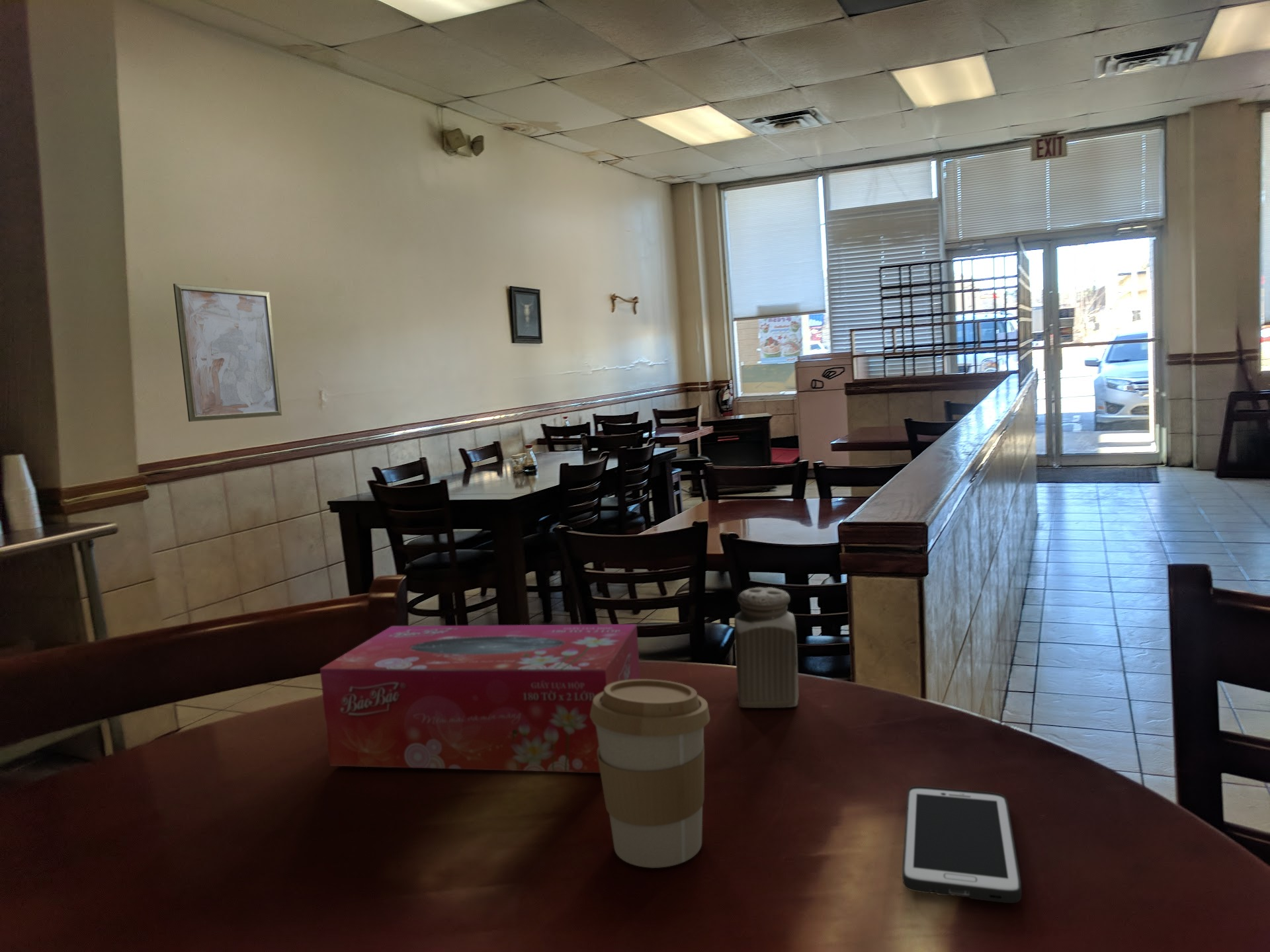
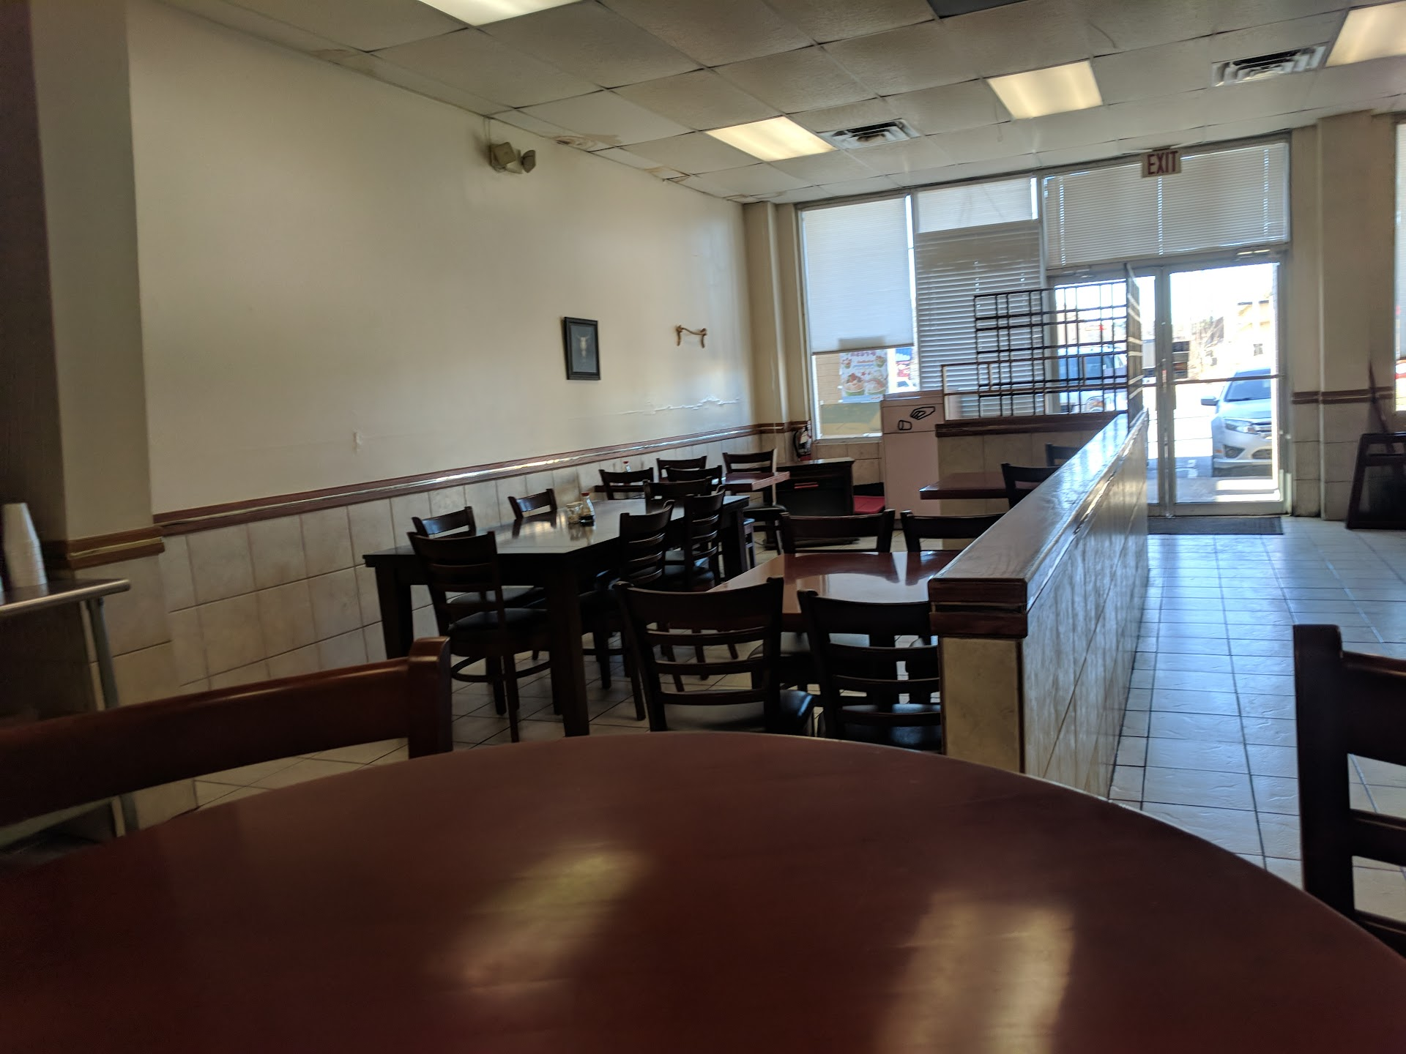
- tissue box [319,623,641,773]
- wall art [173,283,282,422]
- salt shaker [734,586,799,709]
- coffee cup [590,678,710,869]
- cell phone [902,785,1023,904]
